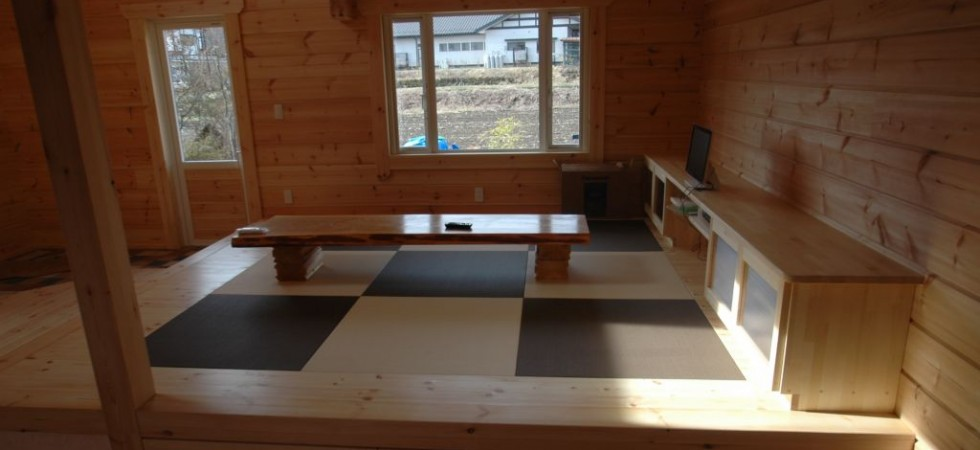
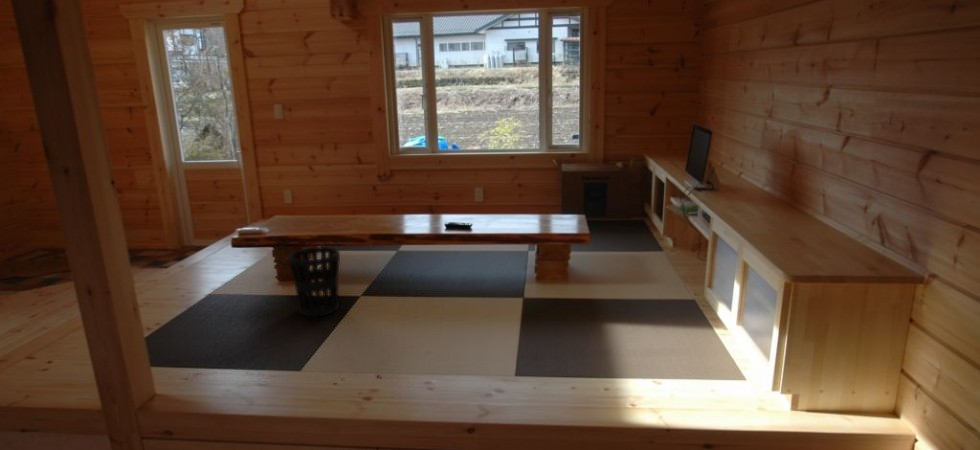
+ wastebasket [287,246,341,318]
